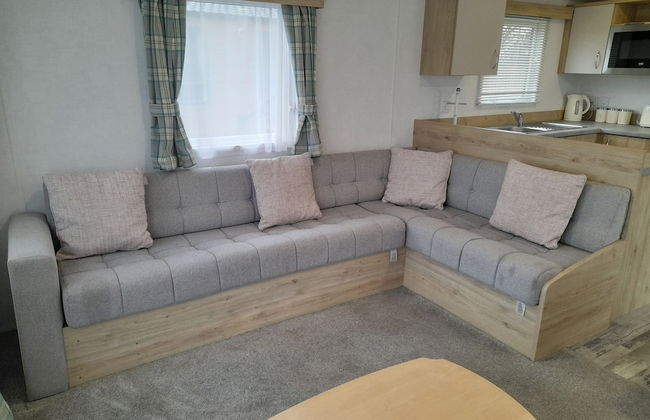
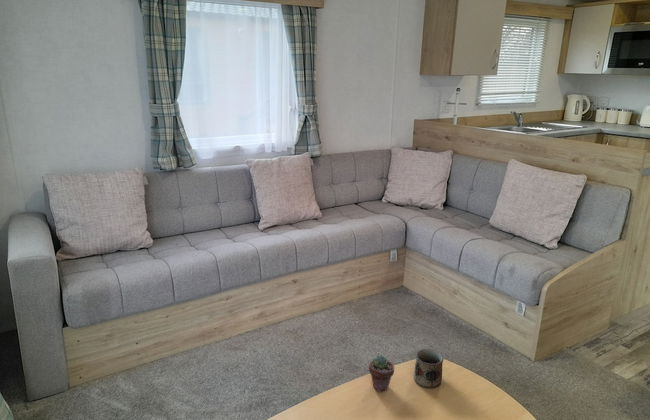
+ potted succulent [368,354,395,393]
+ mug [413,348,444,389]
